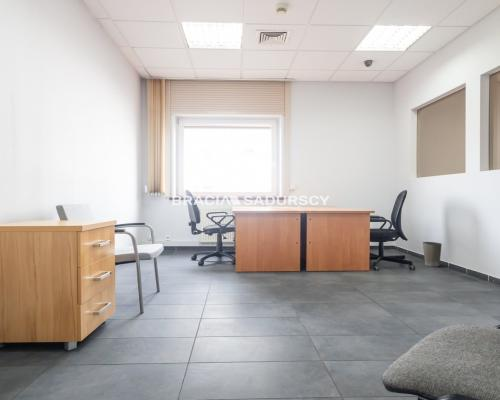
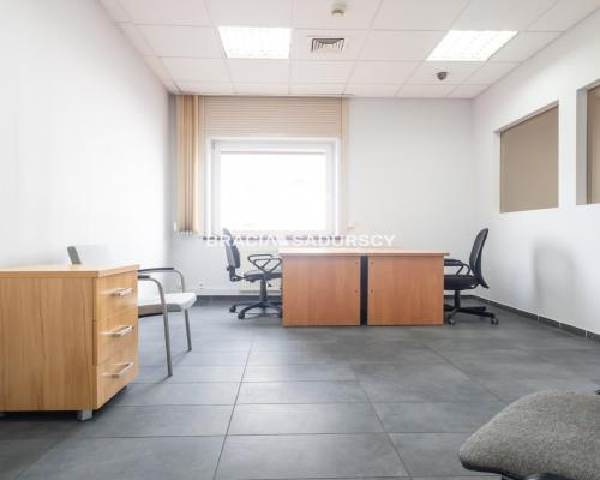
- waste basket [422,241,443,268]
